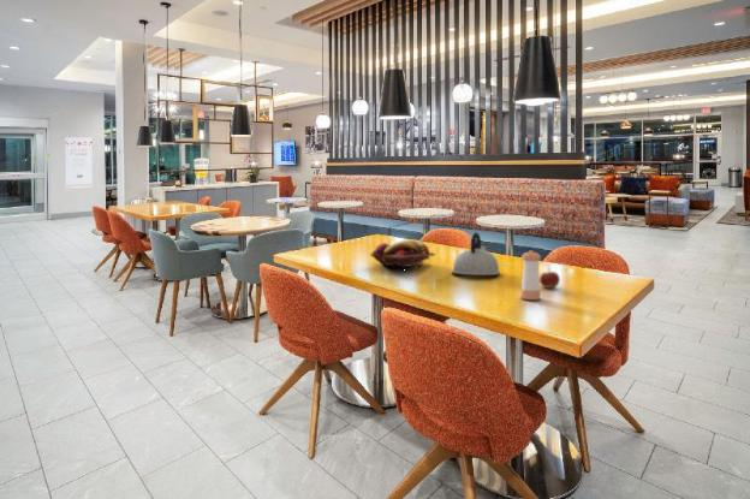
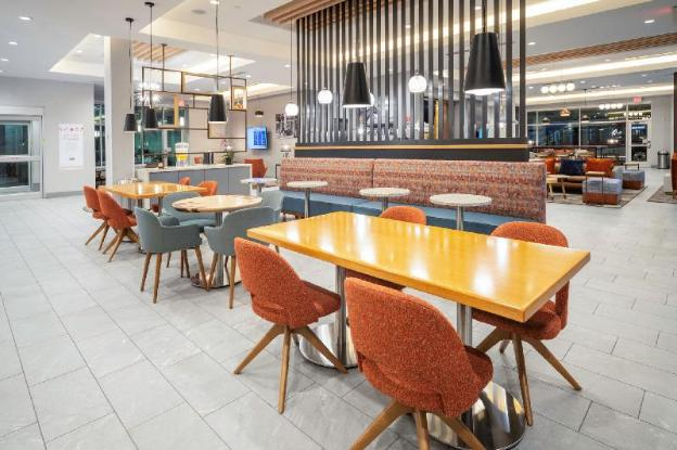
- pepper shaker [520,249,542,301]
- fruit basket [369,239,438,271]
- apple [540,268,561,290]
- kettle [451,231,501,277]
